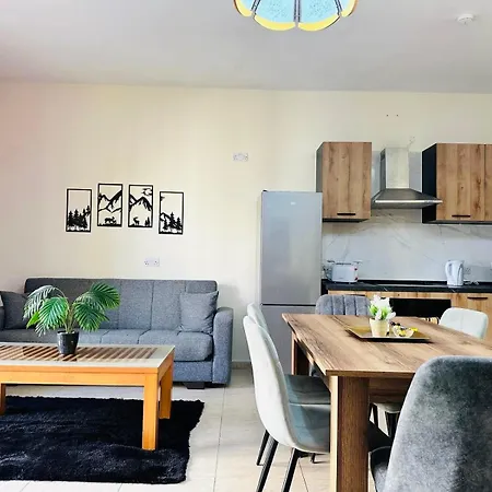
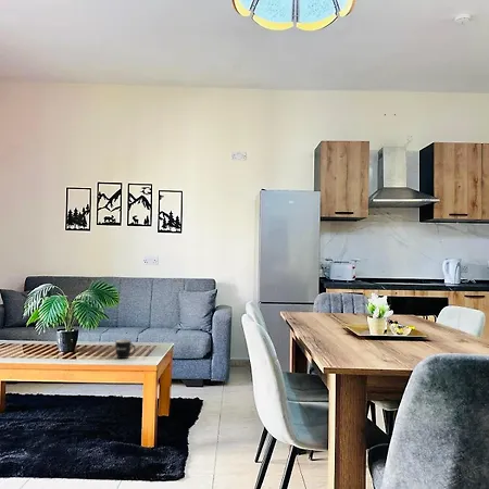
+ mug [114,338,137,360]
